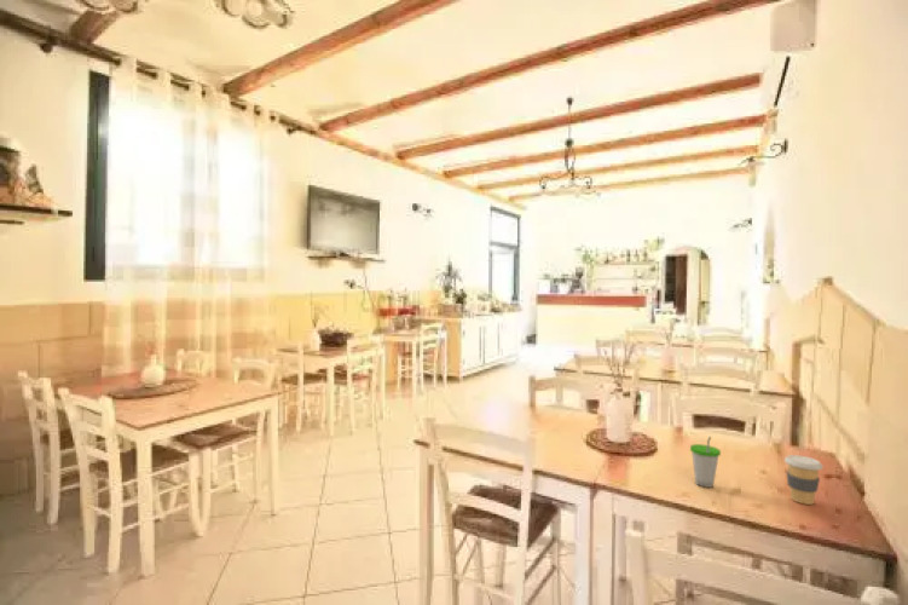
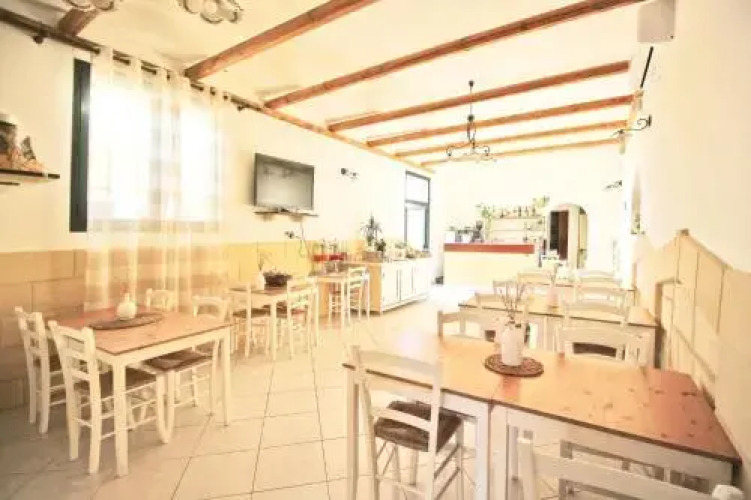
- cup [689,436,722,489]
- coffee cup [783,454,825,506]
